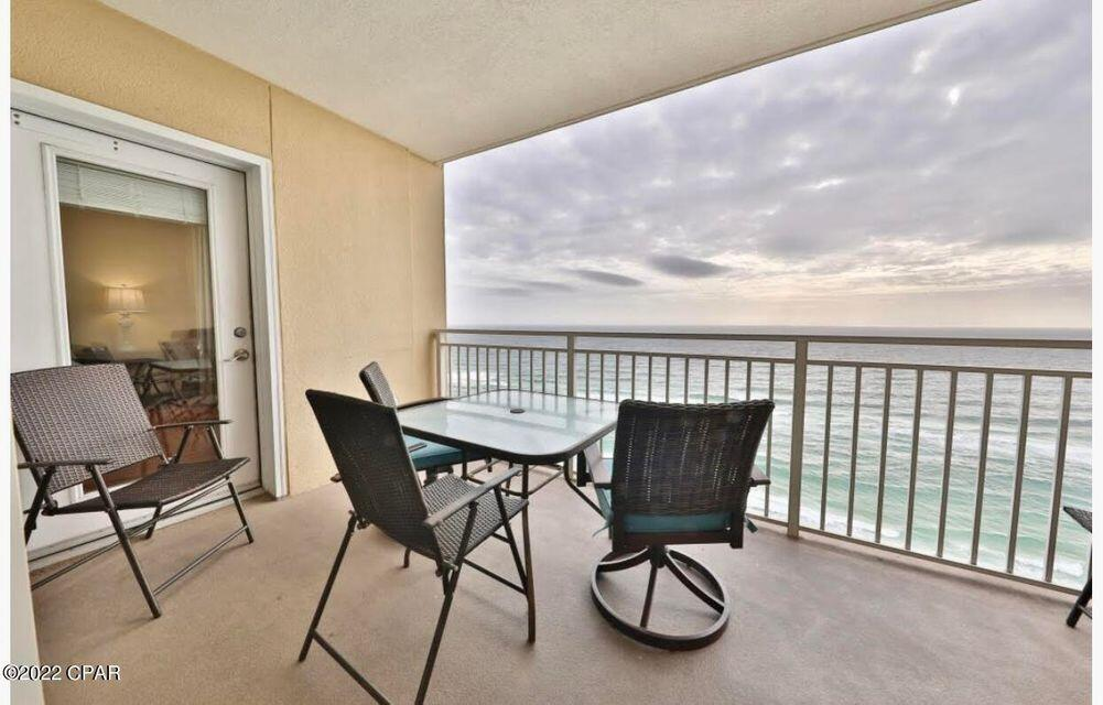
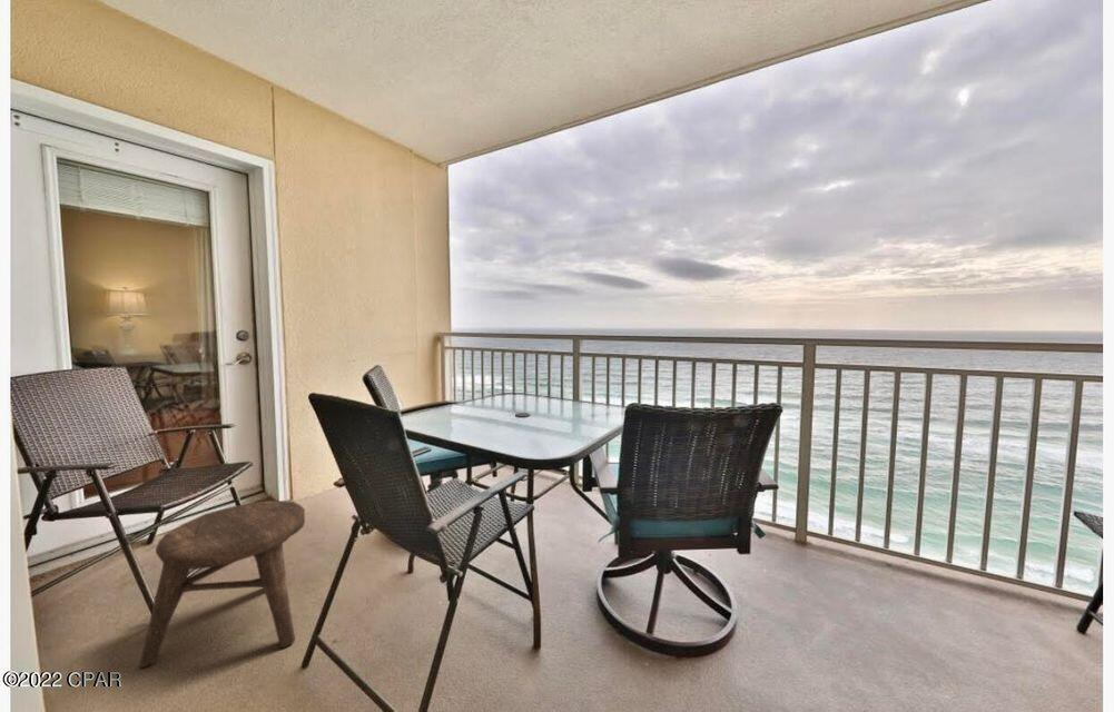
+ stool [138,500,306,669]
